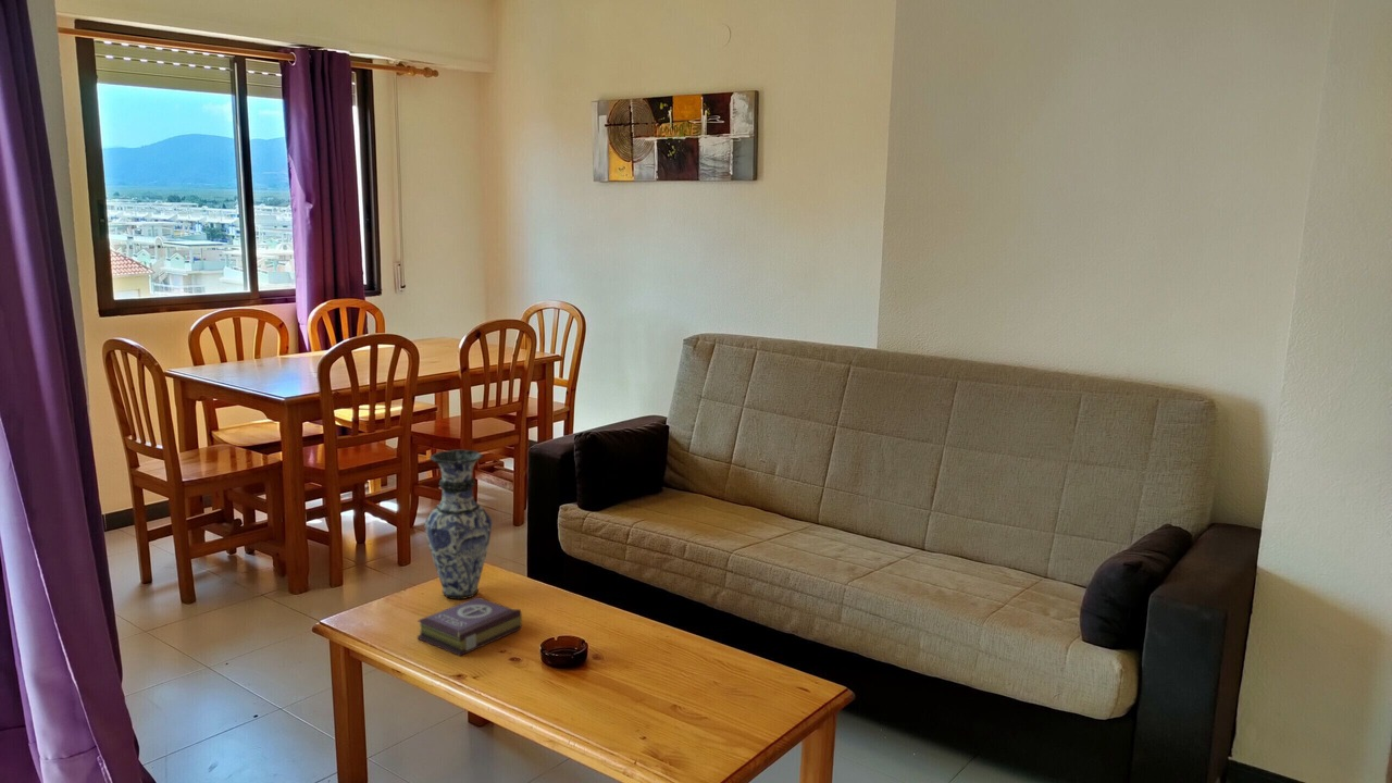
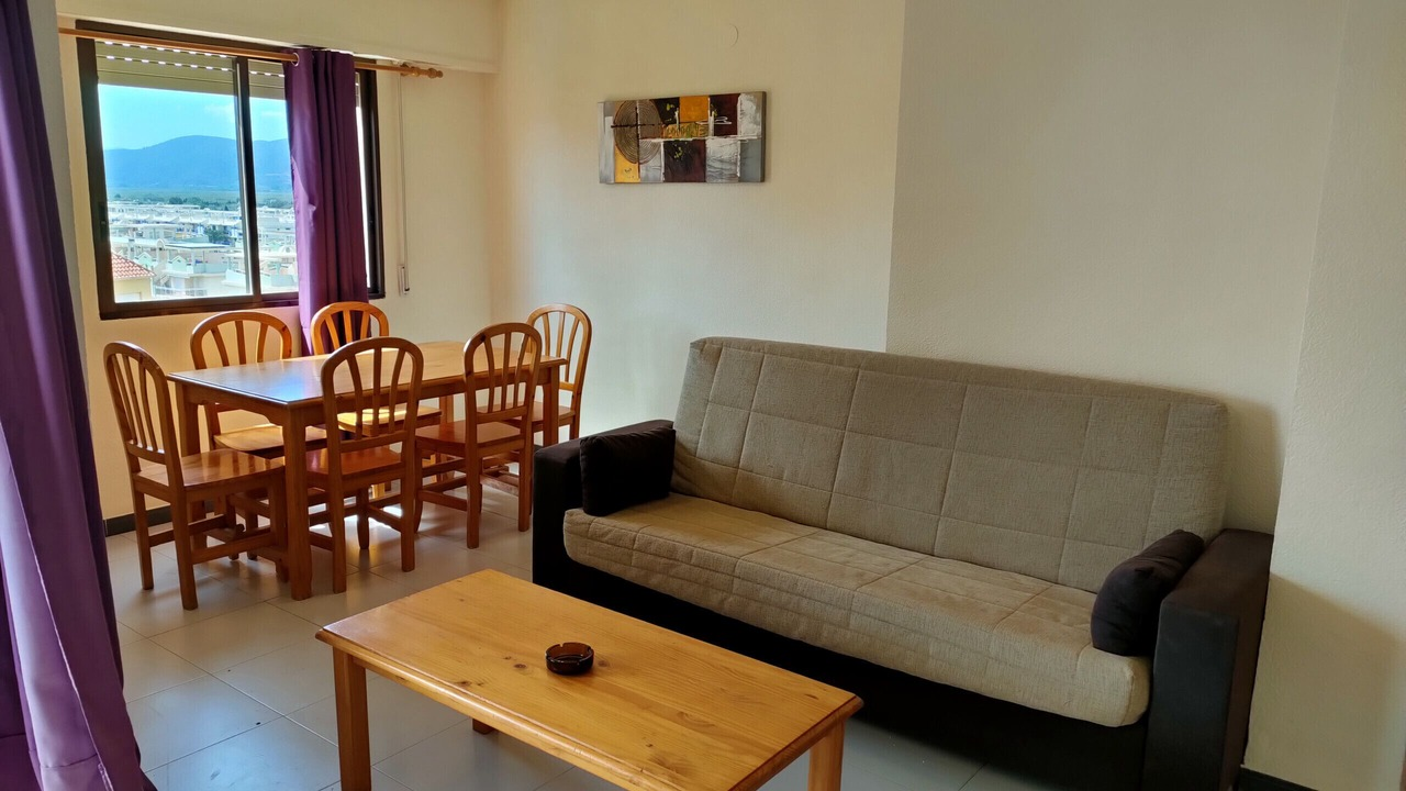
- book [417,596,523,657]
- vase [423,449,493,600]
